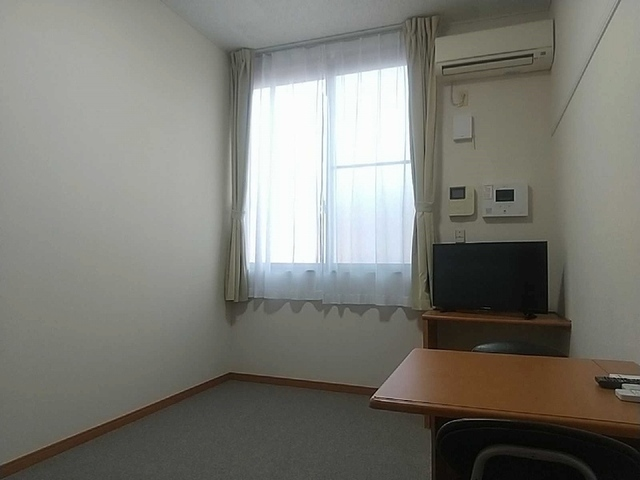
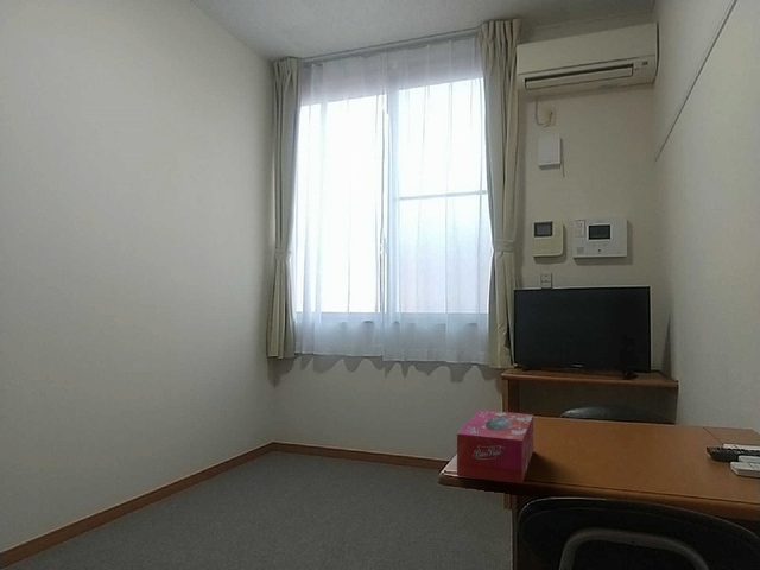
+ tissue box [456,408,534,484]
